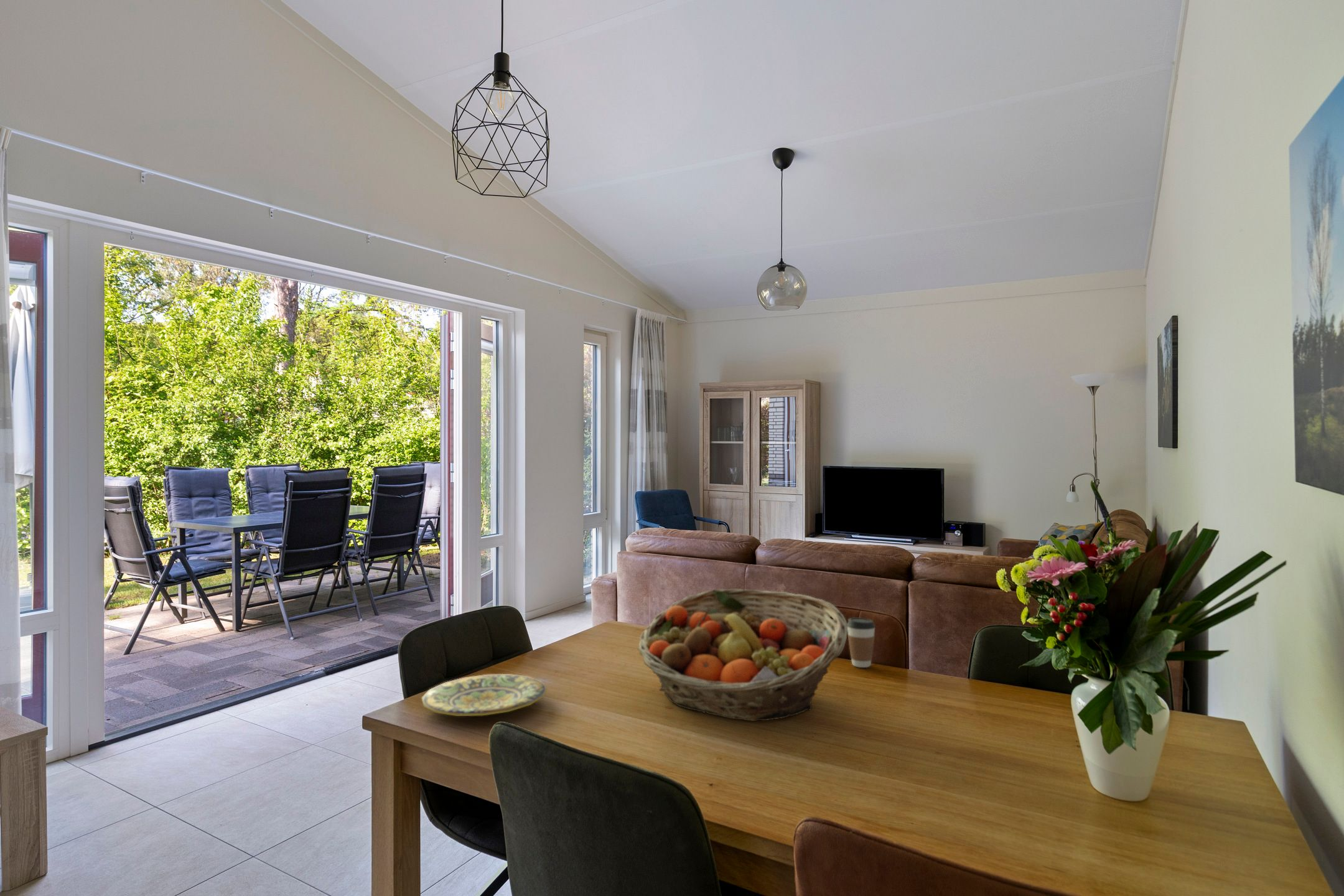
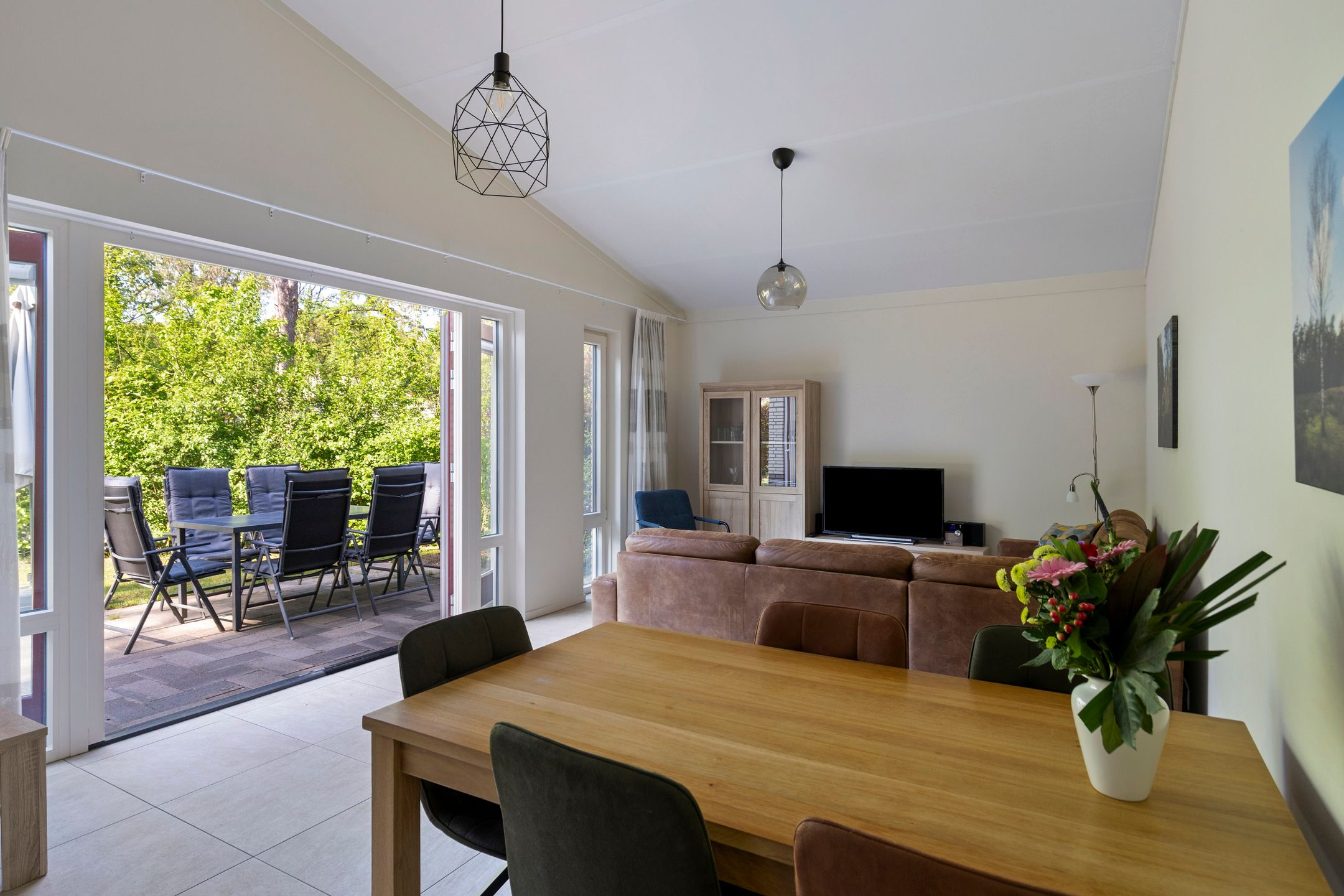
- coffee cup [847,617,876,668]
- plate [421,673,548,717]
- fruit basket [637,589,848,722]
